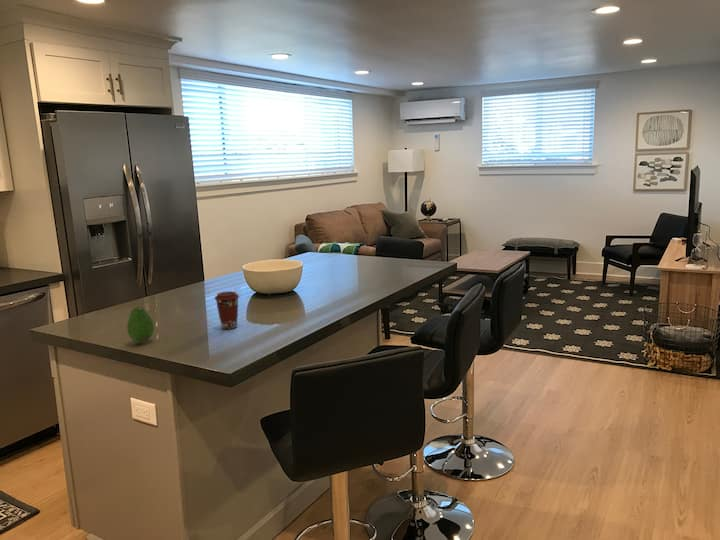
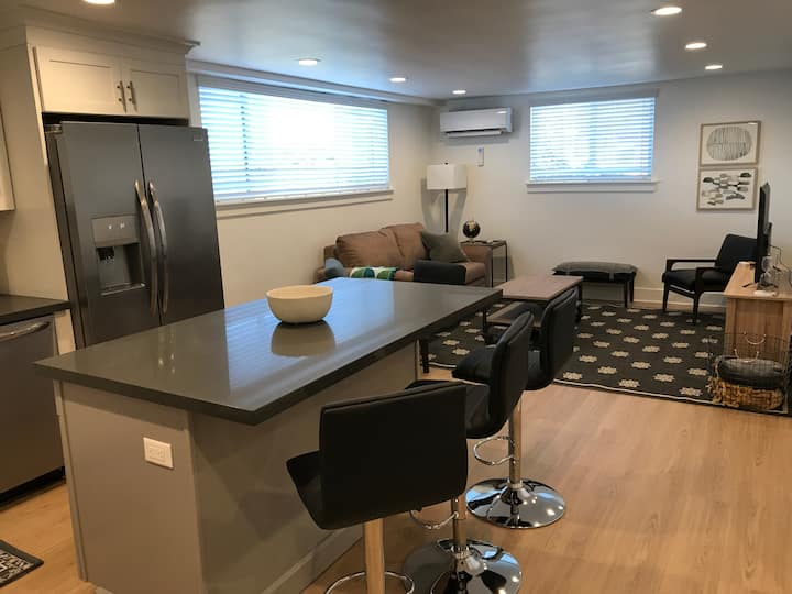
- coffee cup [214,290,240,330]
- fruit [126,306,155,343]
